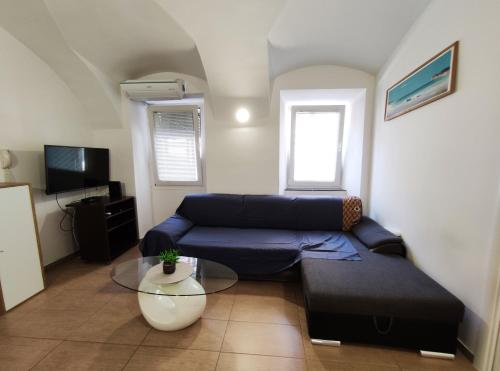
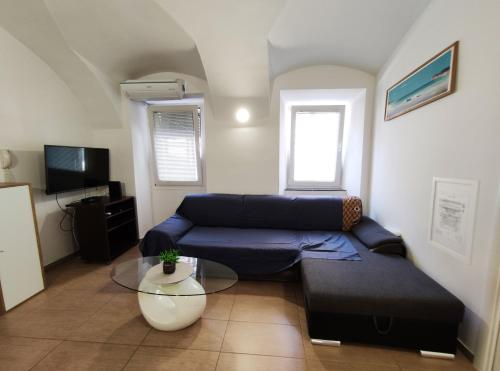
+ wall art [426,176,482,266]
